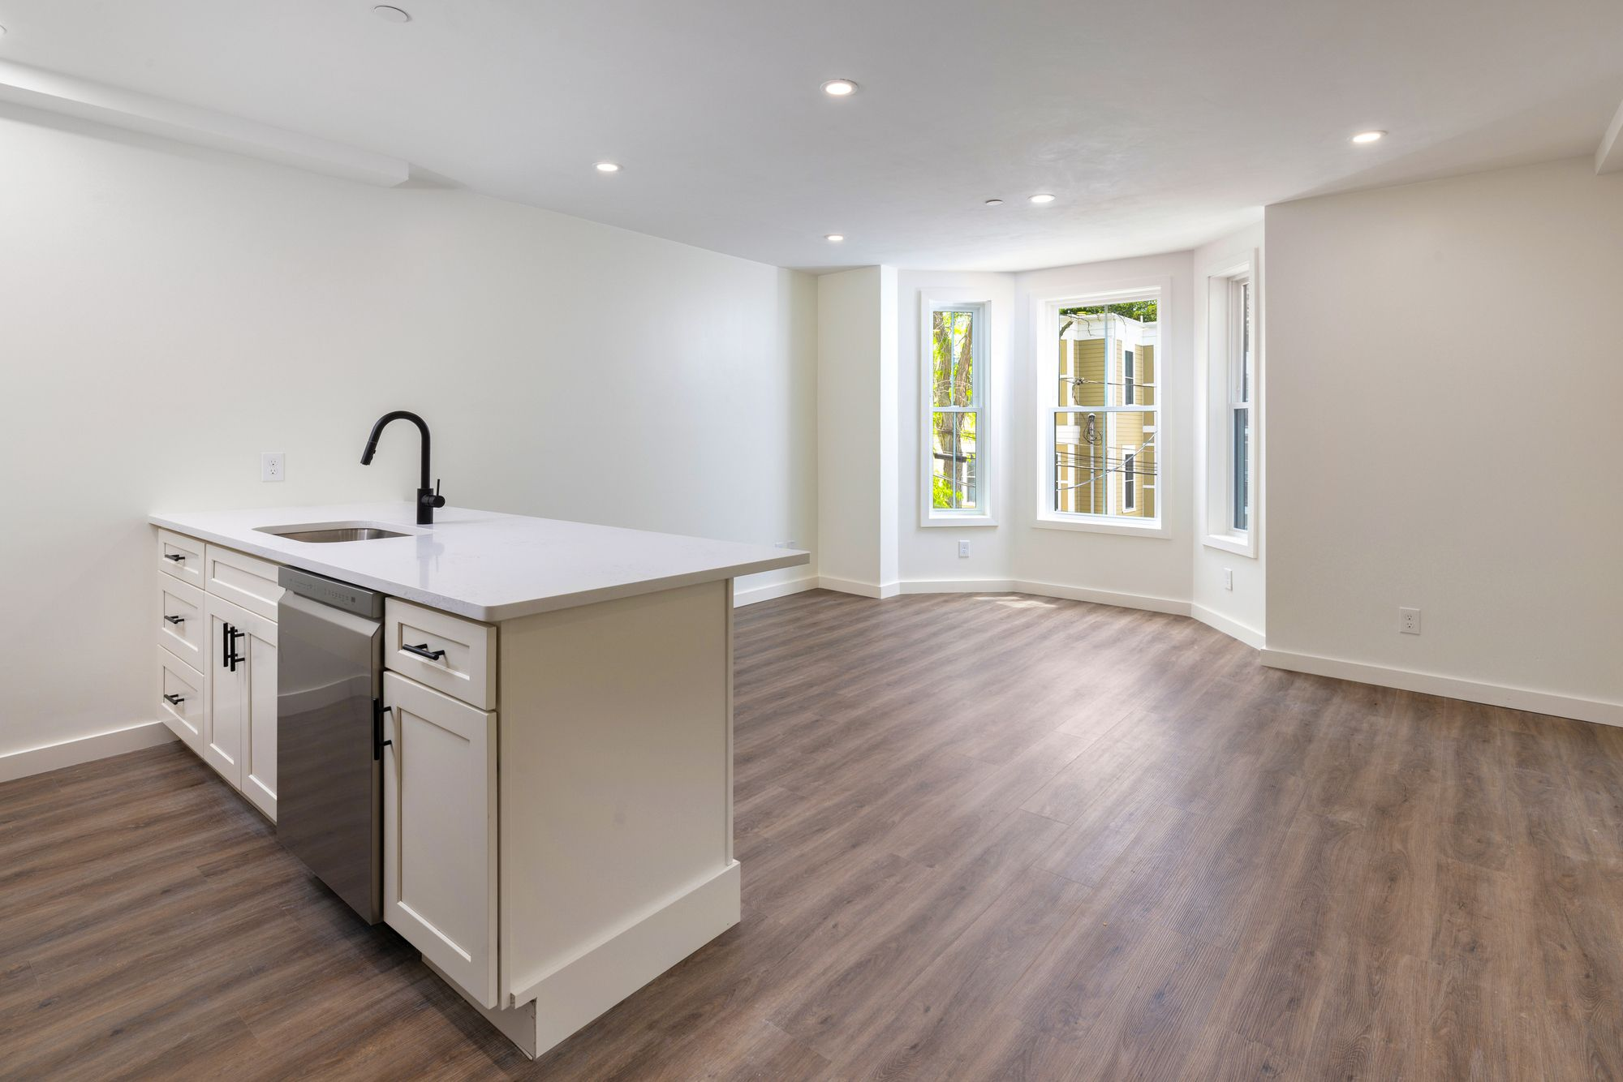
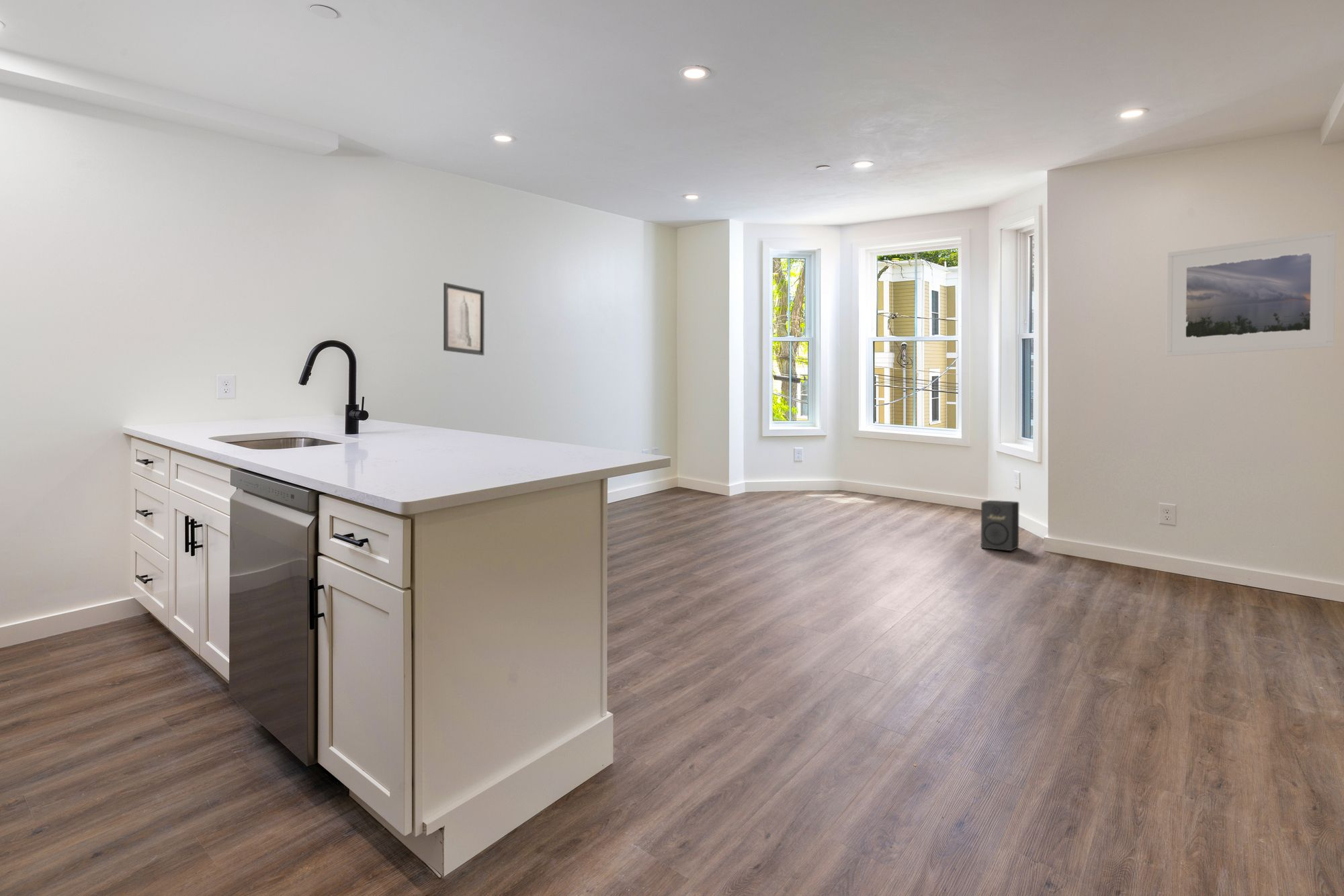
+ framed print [1165,230,1336,357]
+ wall art [443,282,485,356]
+ speaker [980,500,1019,551]
